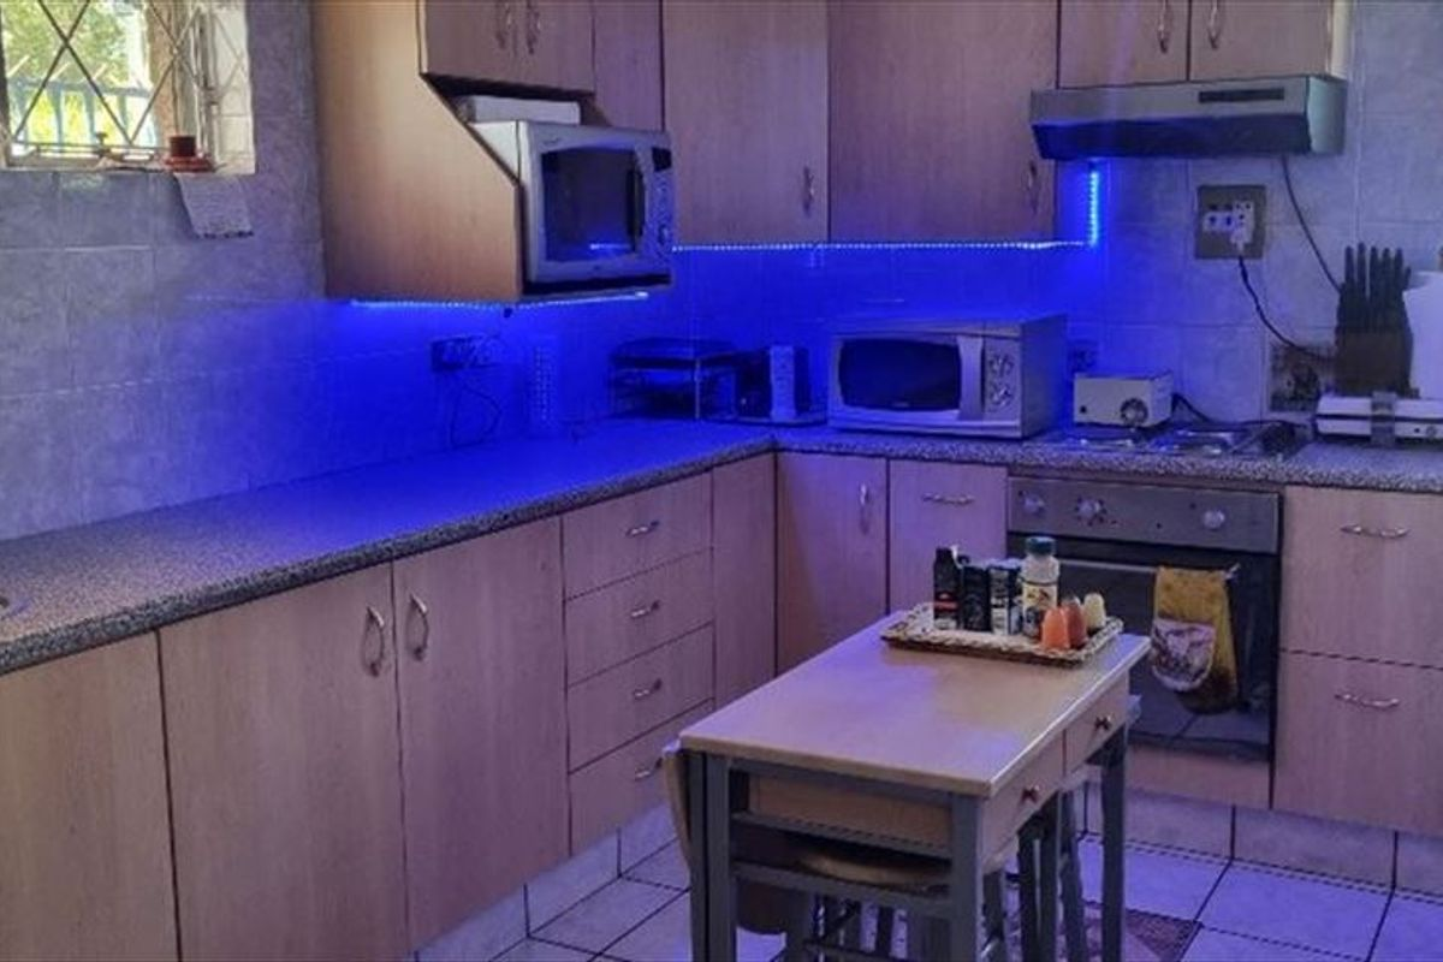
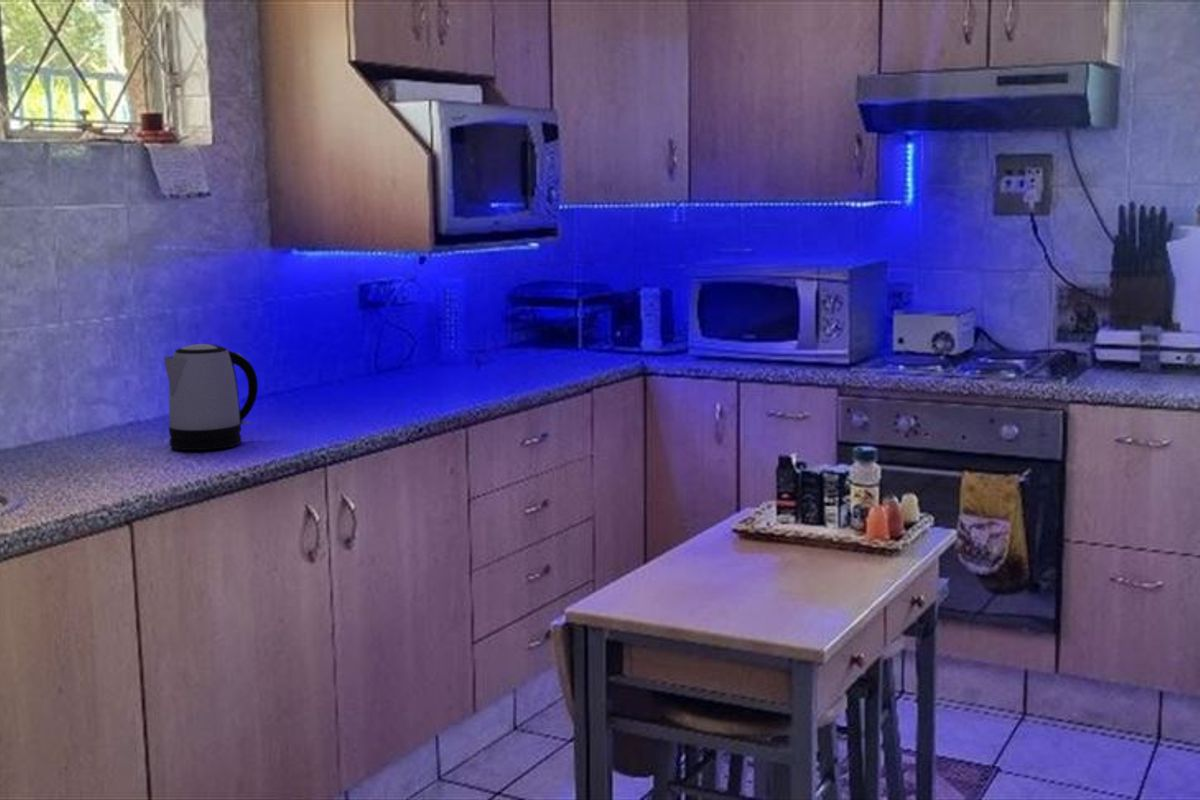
+ kettle [163,343,259,451]
